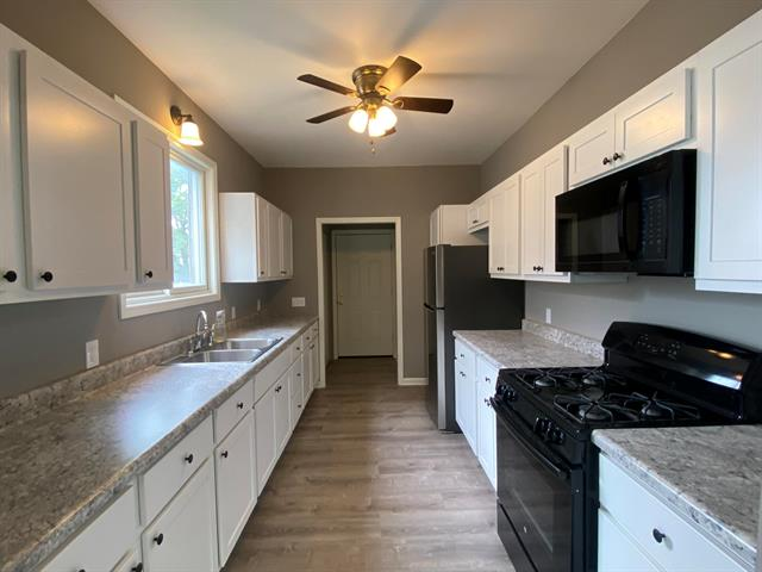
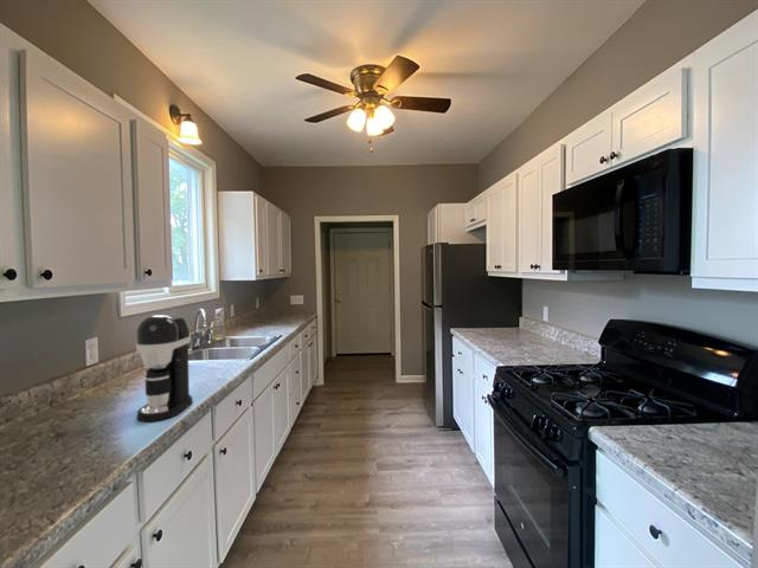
+ coffee maker [135,314,194,422]
